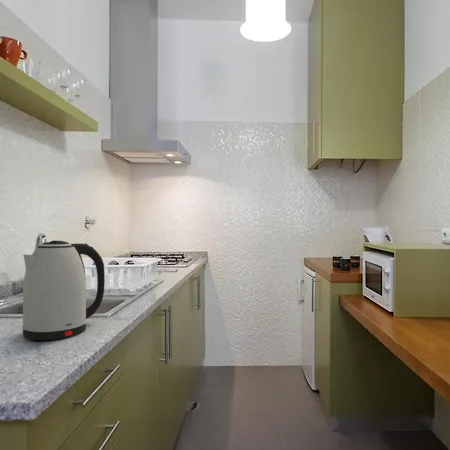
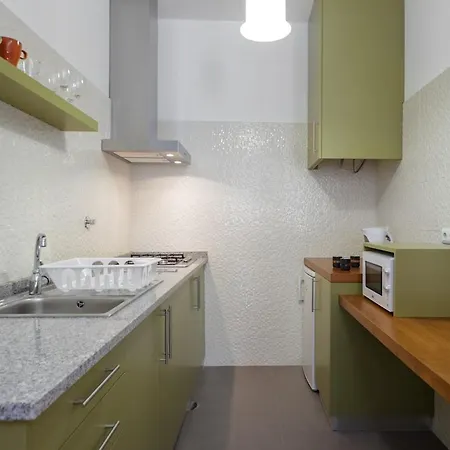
- kettle [21,240,106,341]
